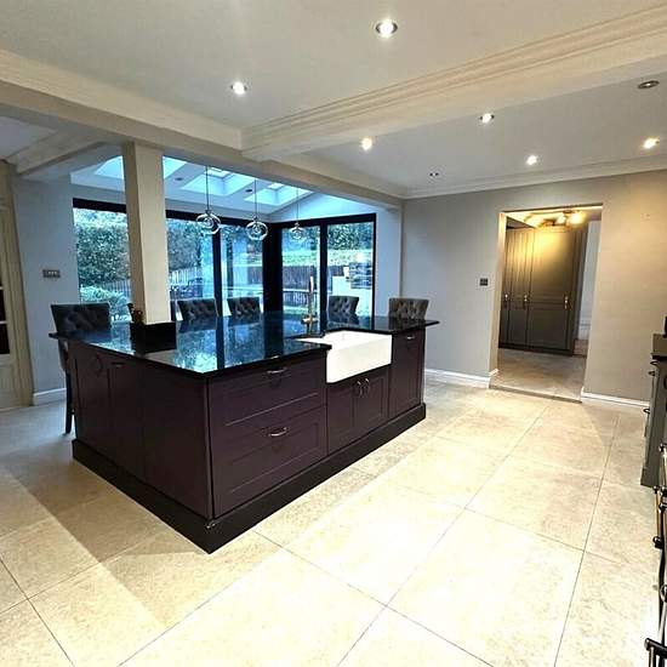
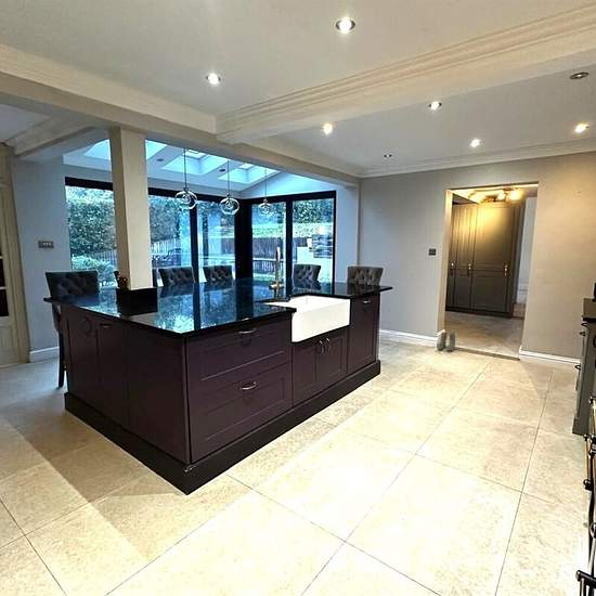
+ boots [437,332,456,352]
